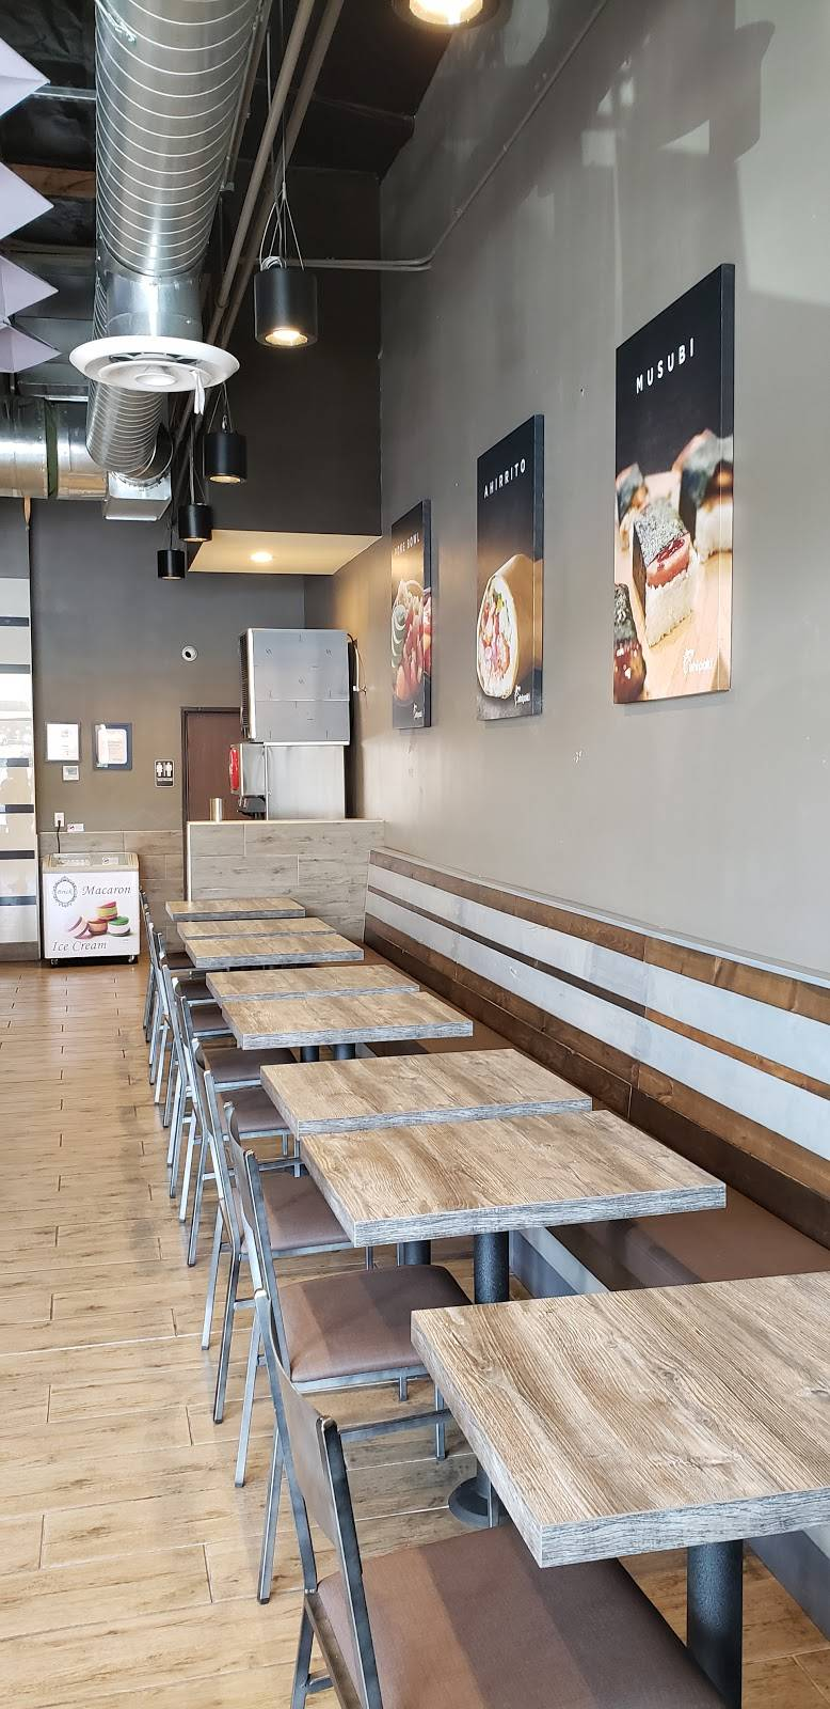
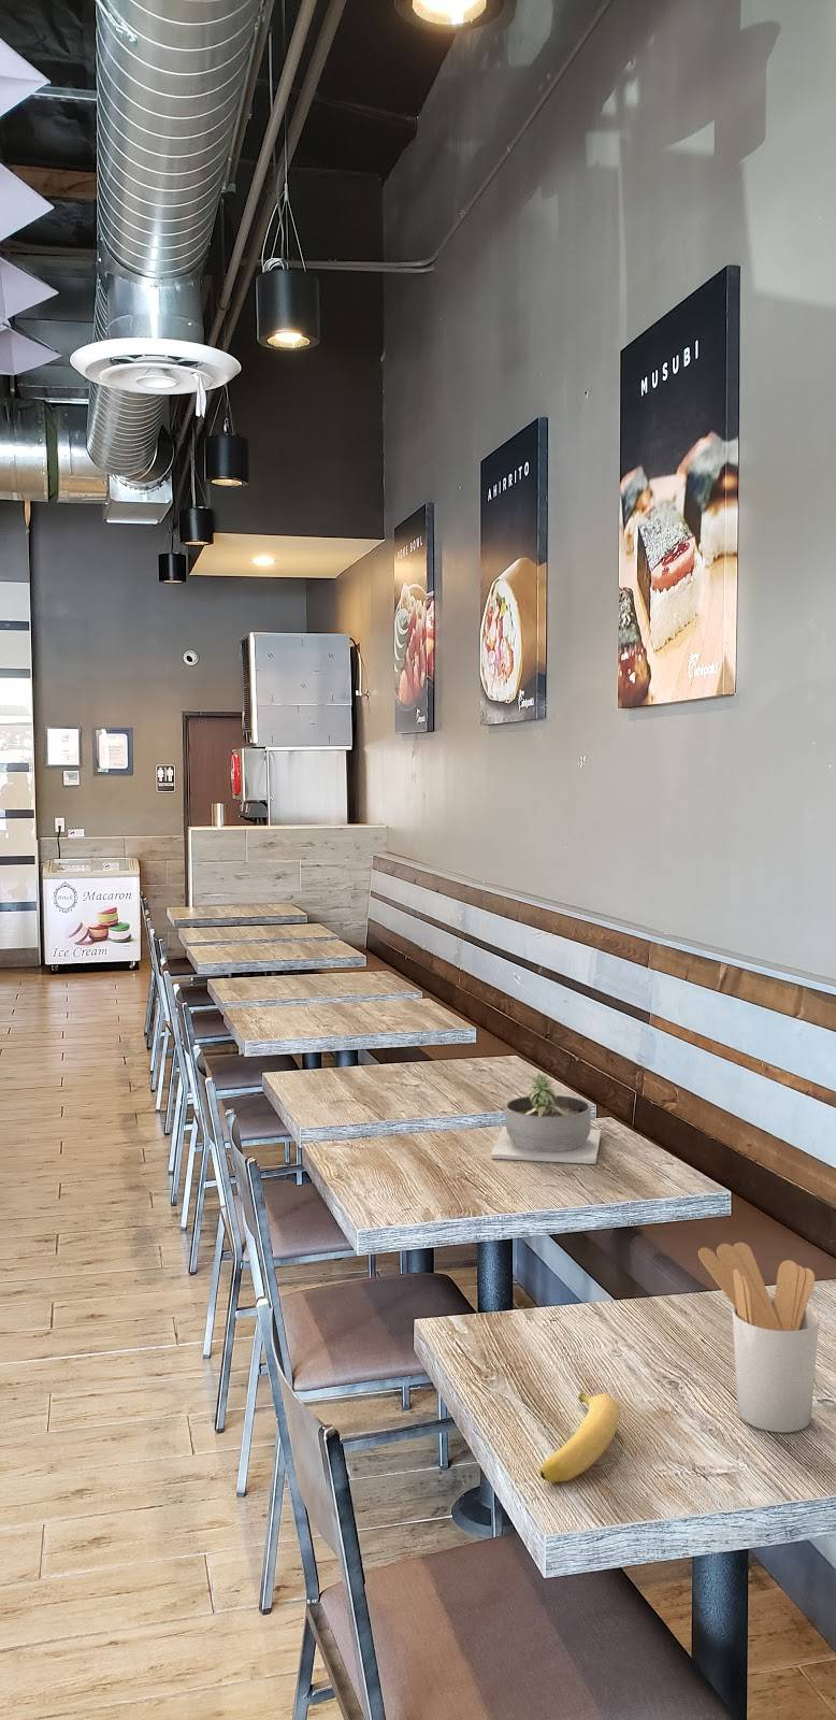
+ utensil holder [698,1242,820,1434]
+ banana [540,1392,621,1483]
+ succulent planter [490,1073,601,1165]
